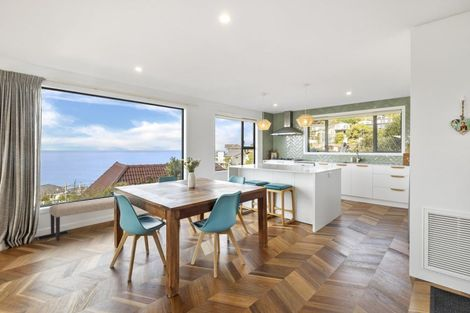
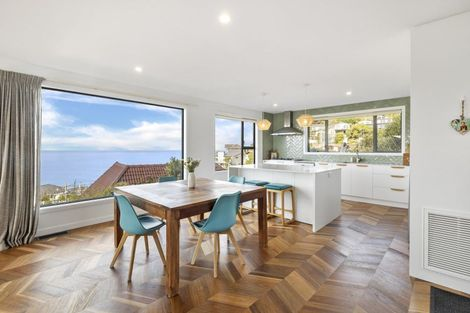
- bench [48,196,115,242]
